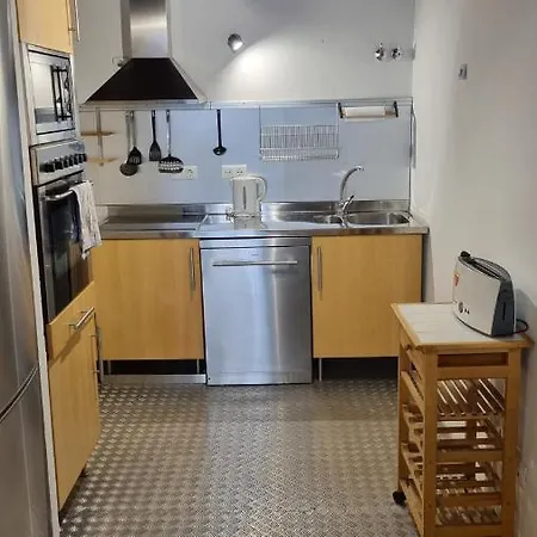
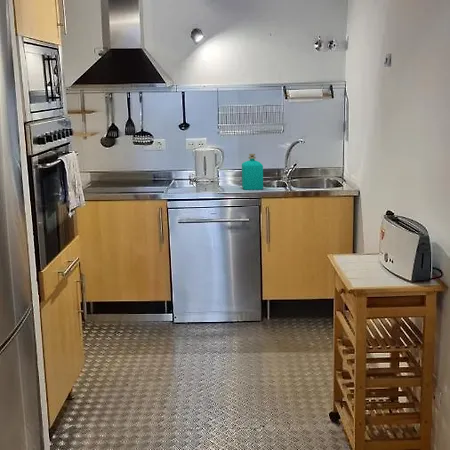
+ soap bottle [241,153,264,191]
